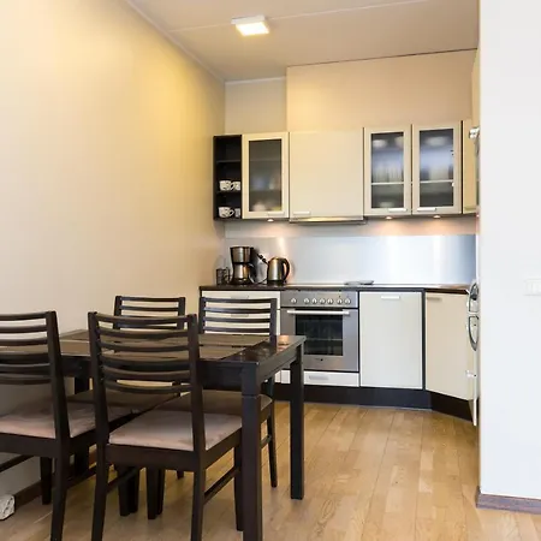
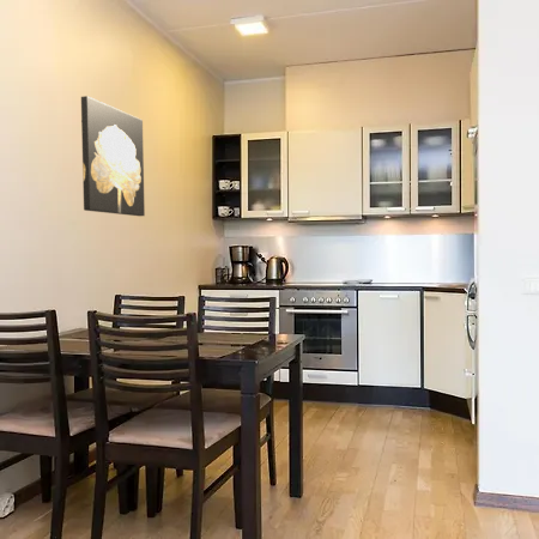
+ wall art [80,95,146,217]
